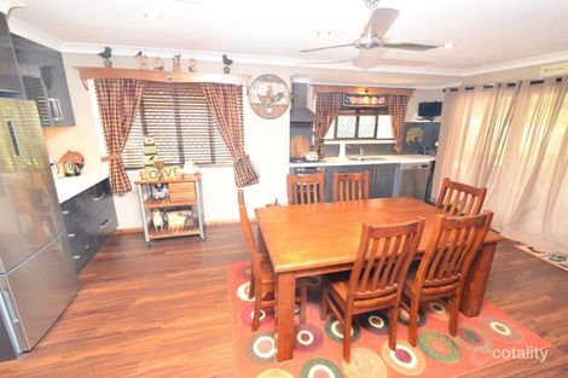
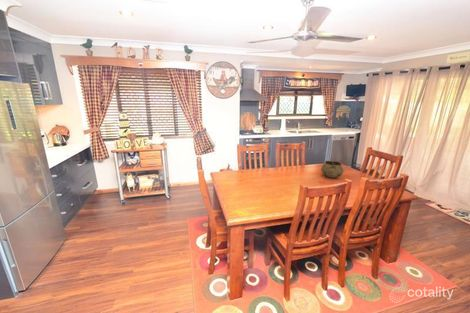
+ decorative bowl [320,160,345,179]
